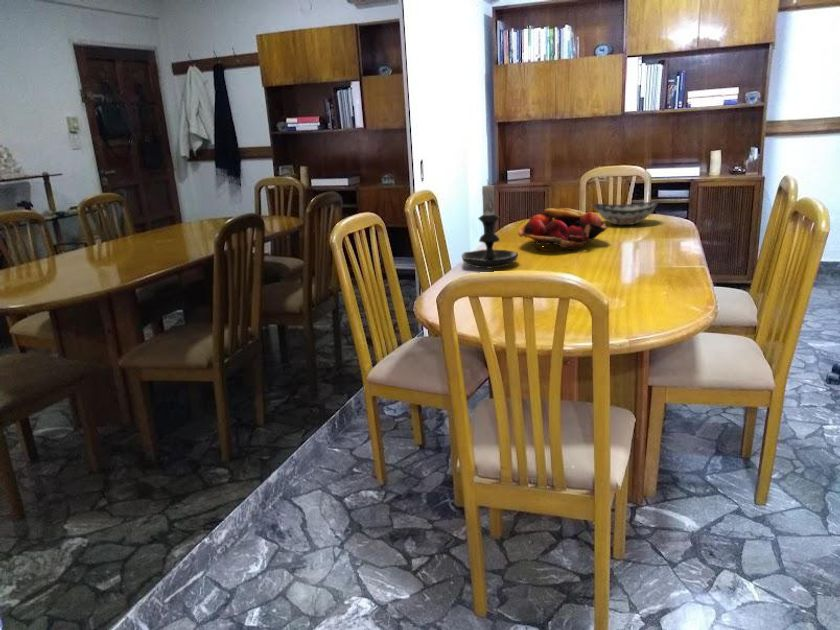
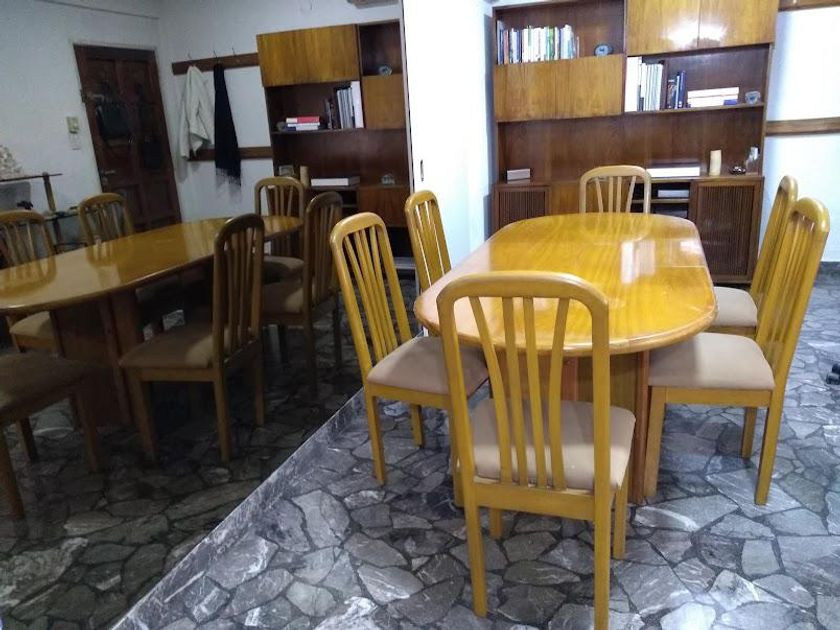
- fruit basket [517,207,609,252]
- decorative bowl [592,201,659,226]
- candle holder [461,178,519,269]
